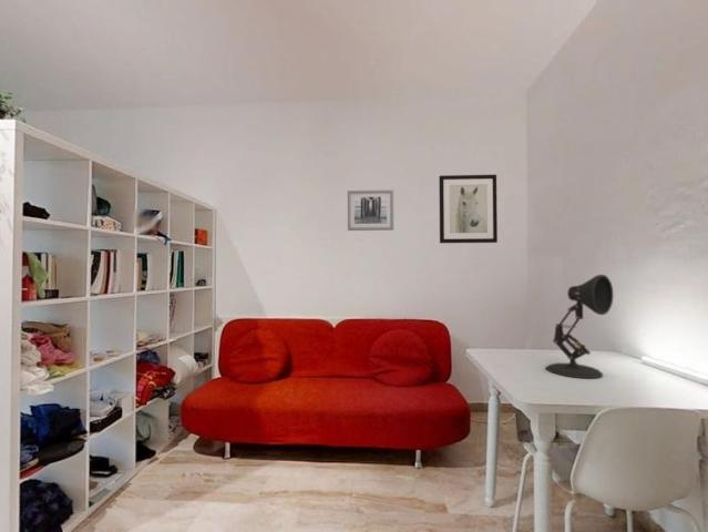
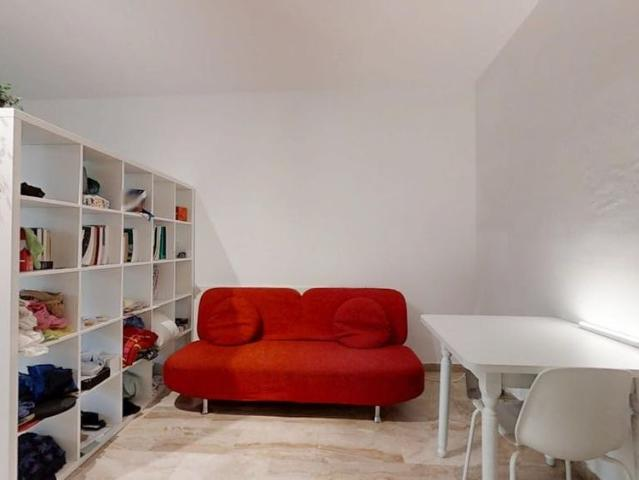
- desk lamp [544,274,615,379]
- wall art [347,188,394,232]
- wall art [438,174,499,244]
